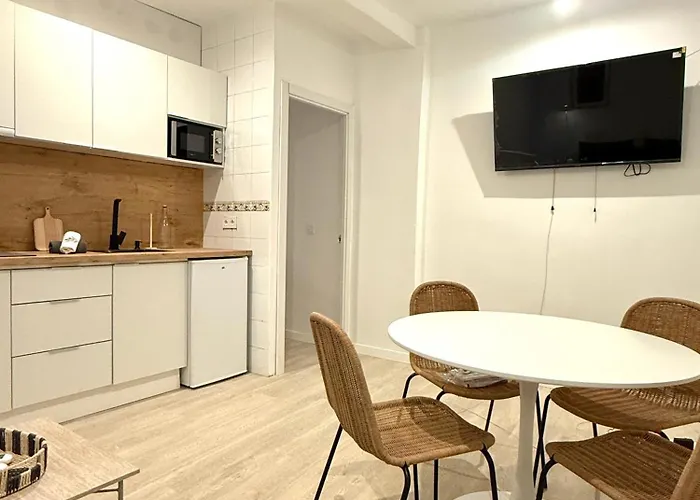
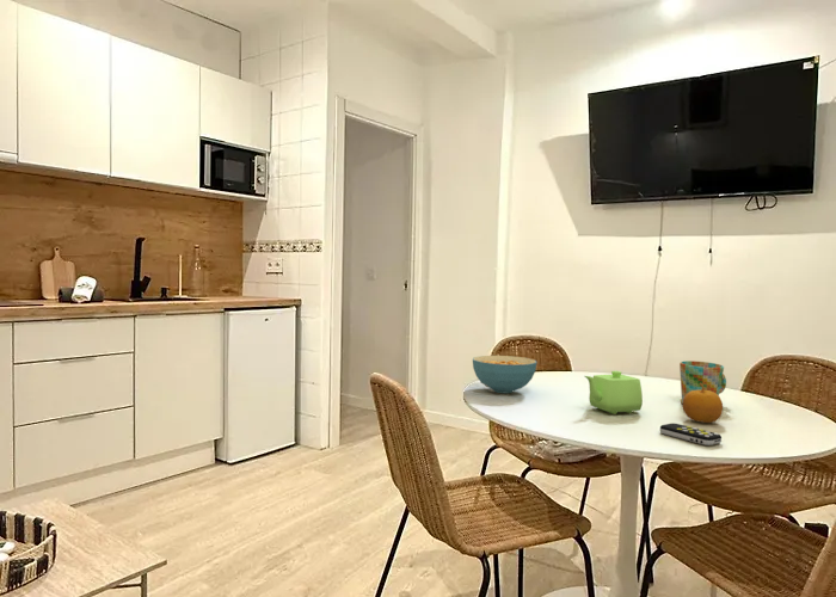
+ fruit [682,383,724,424]
+ remote control [659,421,723,447]
+ teapot [584,370,644,416]
+ cereal bowl [472,355,537,394]
+ mug [678,359,727,405]
